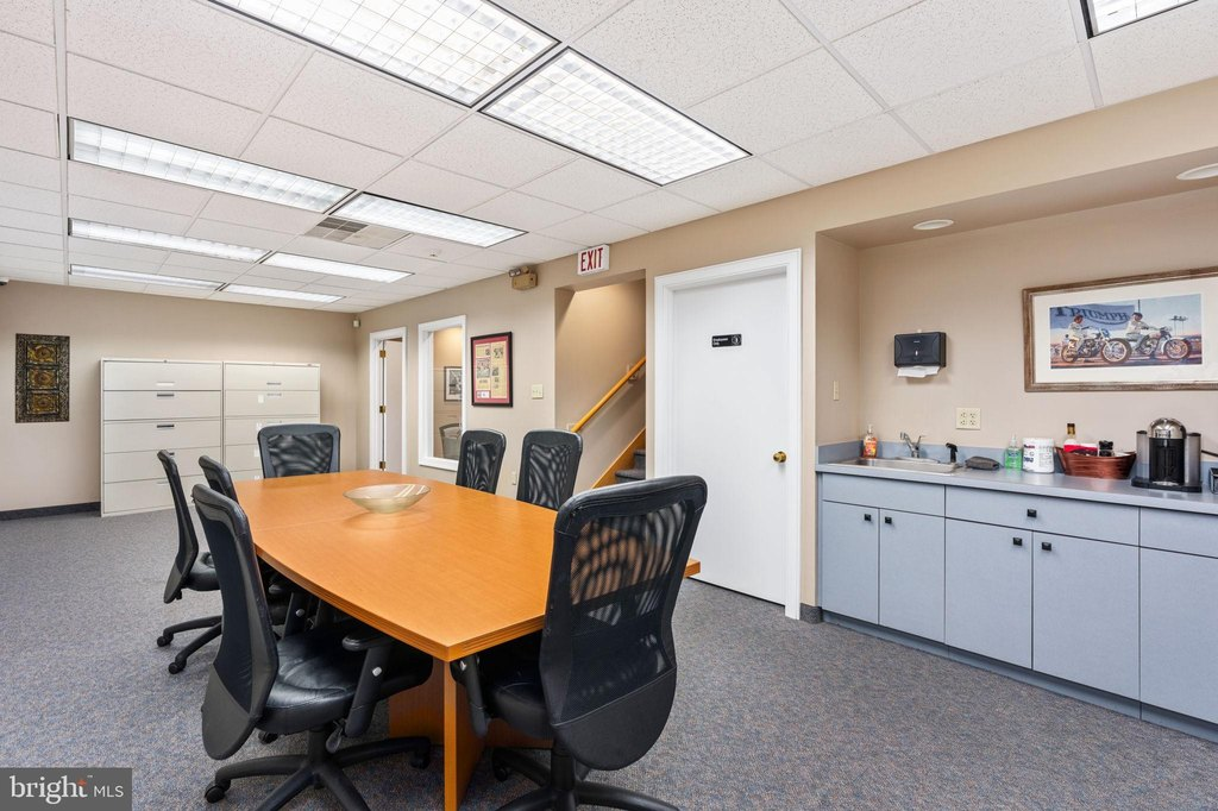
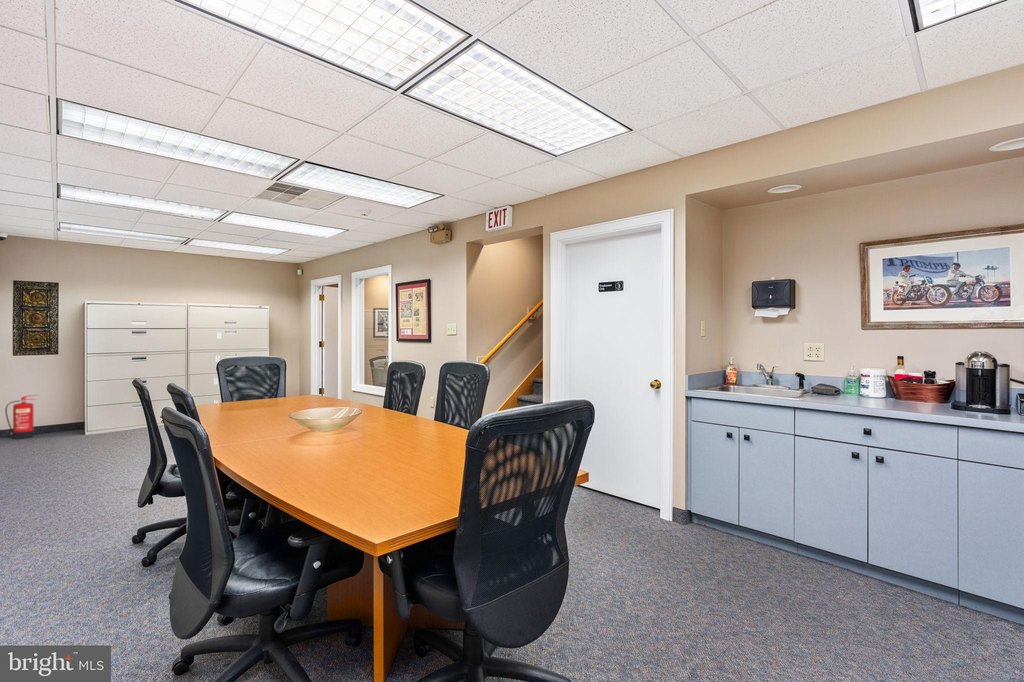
+ fire extinguisher [4,394,37,440]
